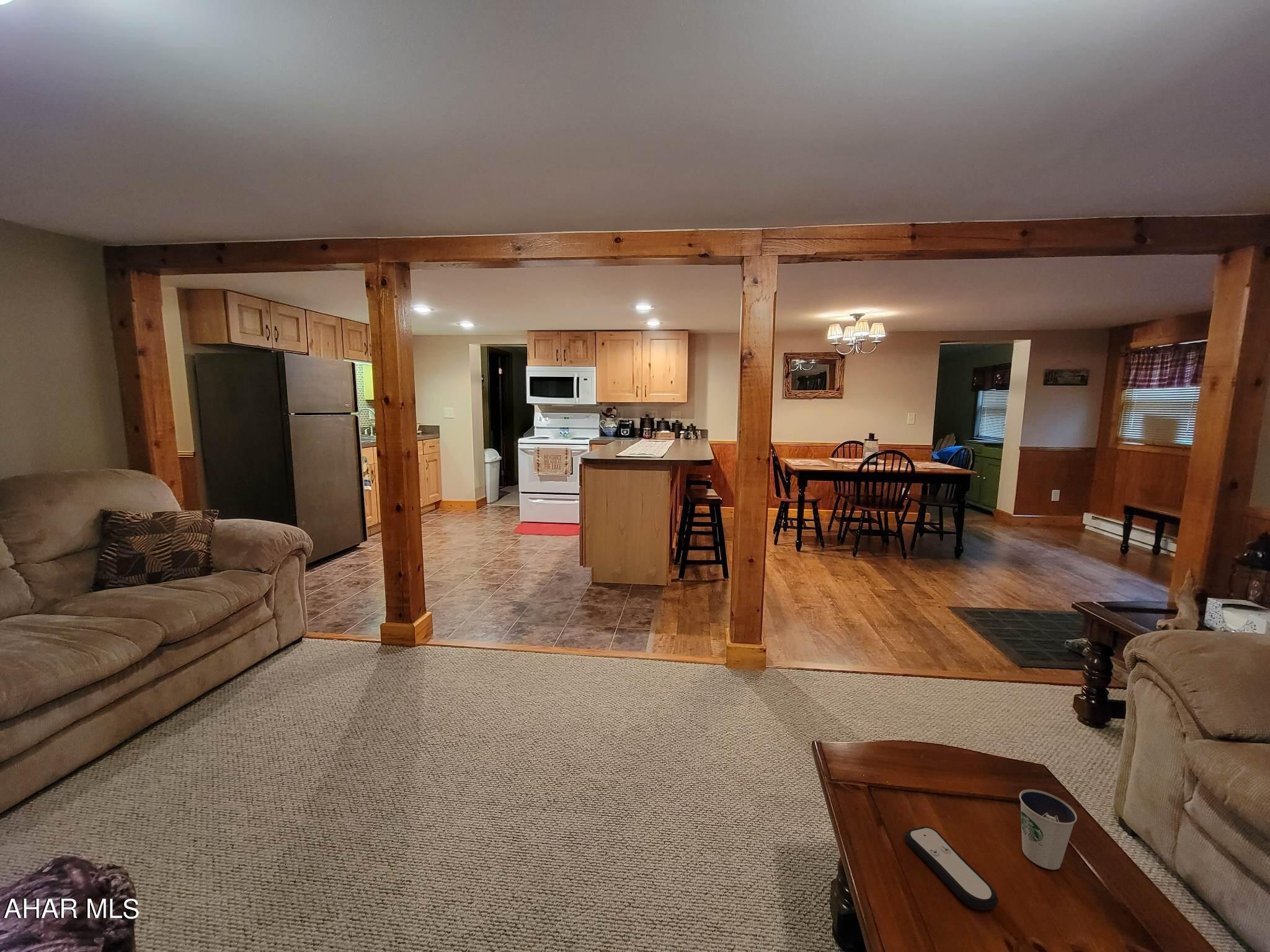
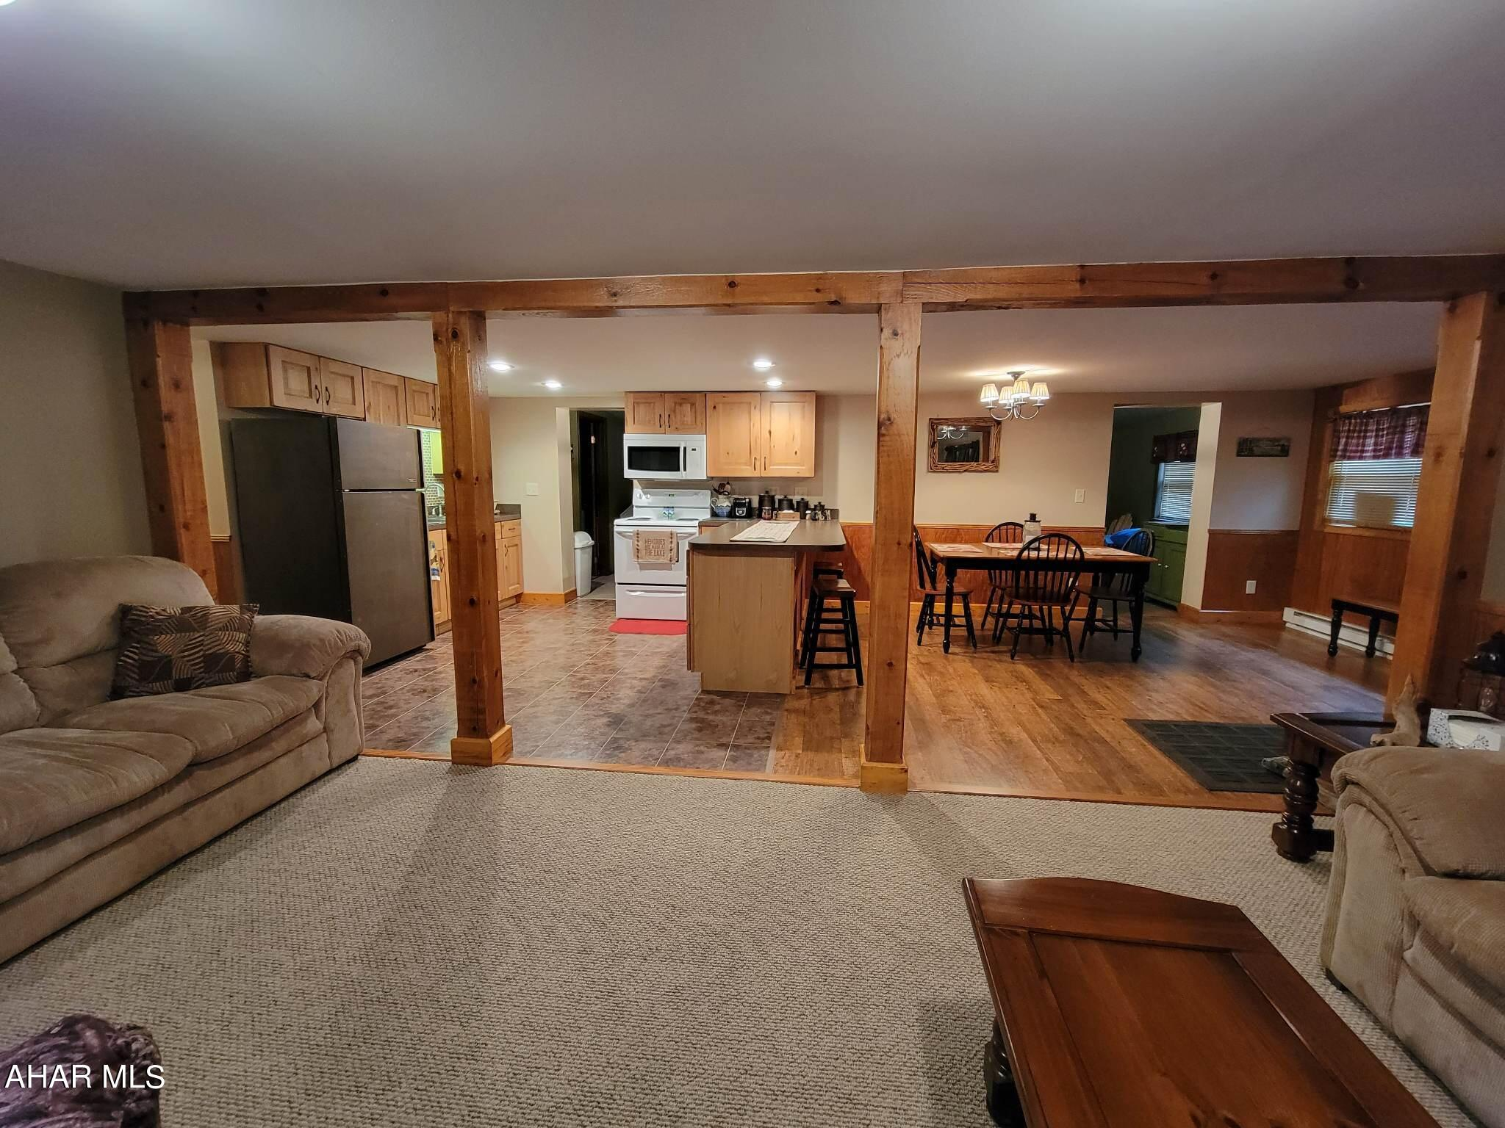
- remote control [904,826,999,911]
- dixie cup [1019,789,1078,870]
